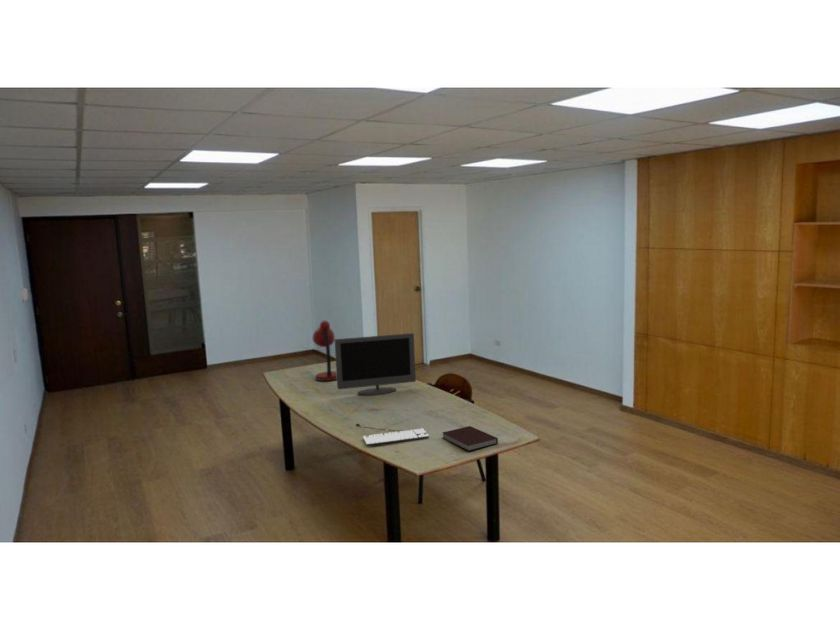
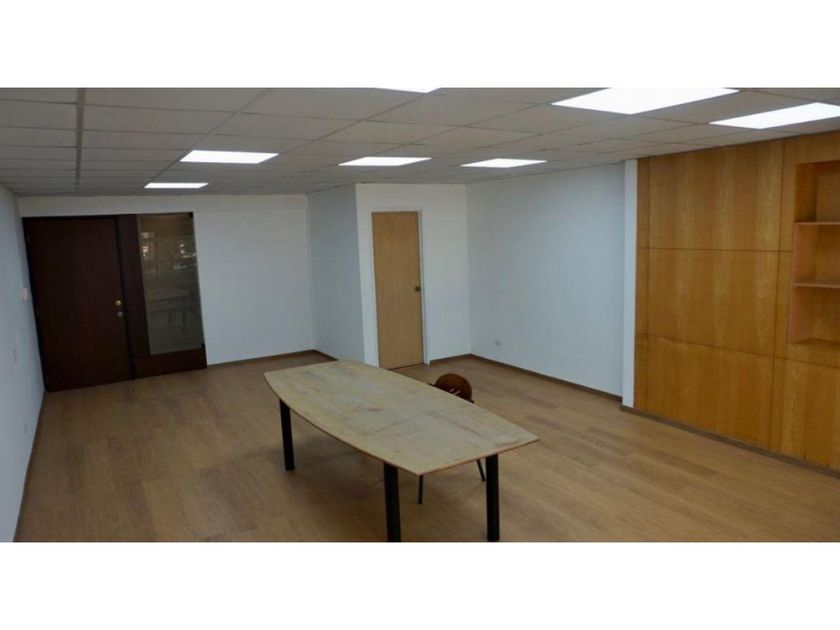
- desk lamp [312,320,337,382]
- notebook [442,425,499,452]
- keyboard [355,422,430,447]
- monitor [334,332,417,396]
